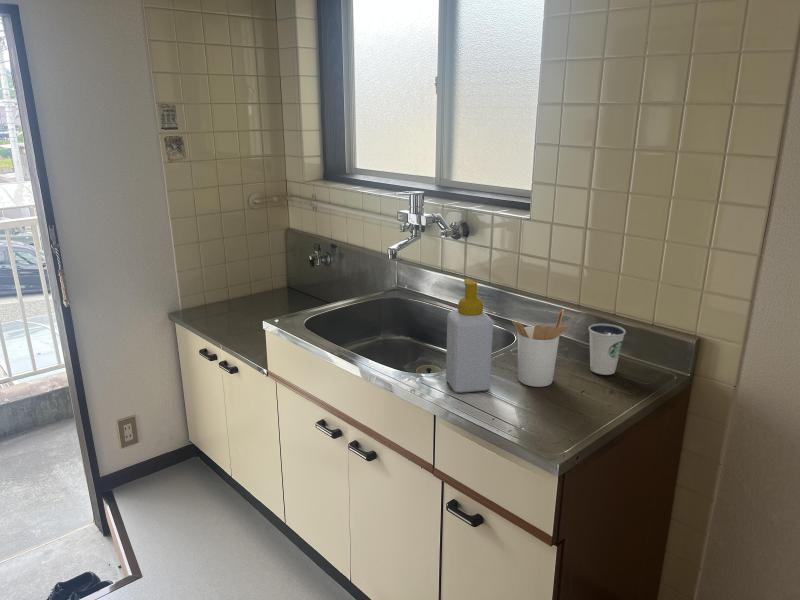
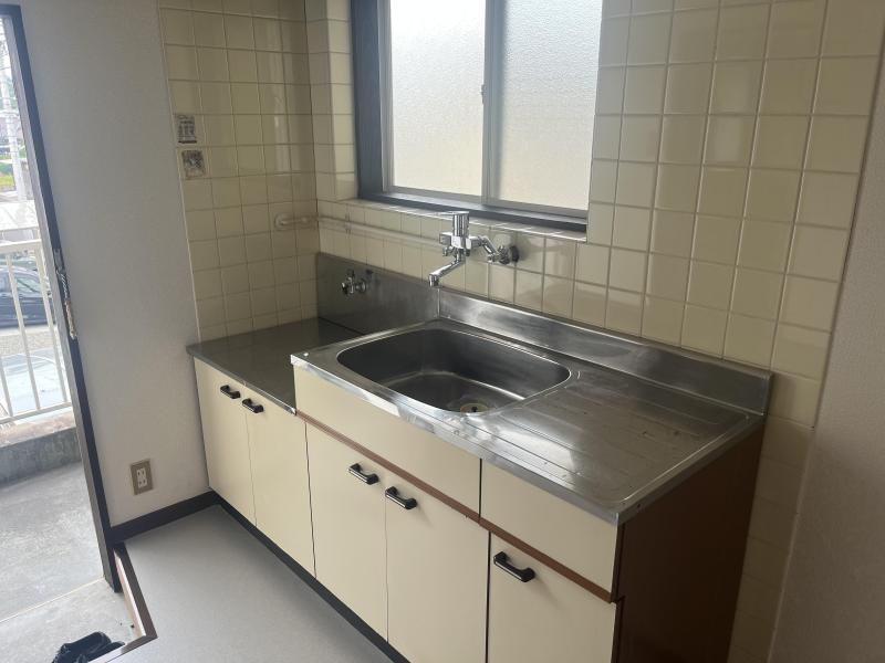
- soap bottle [445,278,494,394]
- dixie cup [588,323,627,376]
- utensil holder [511,308,569,388]
